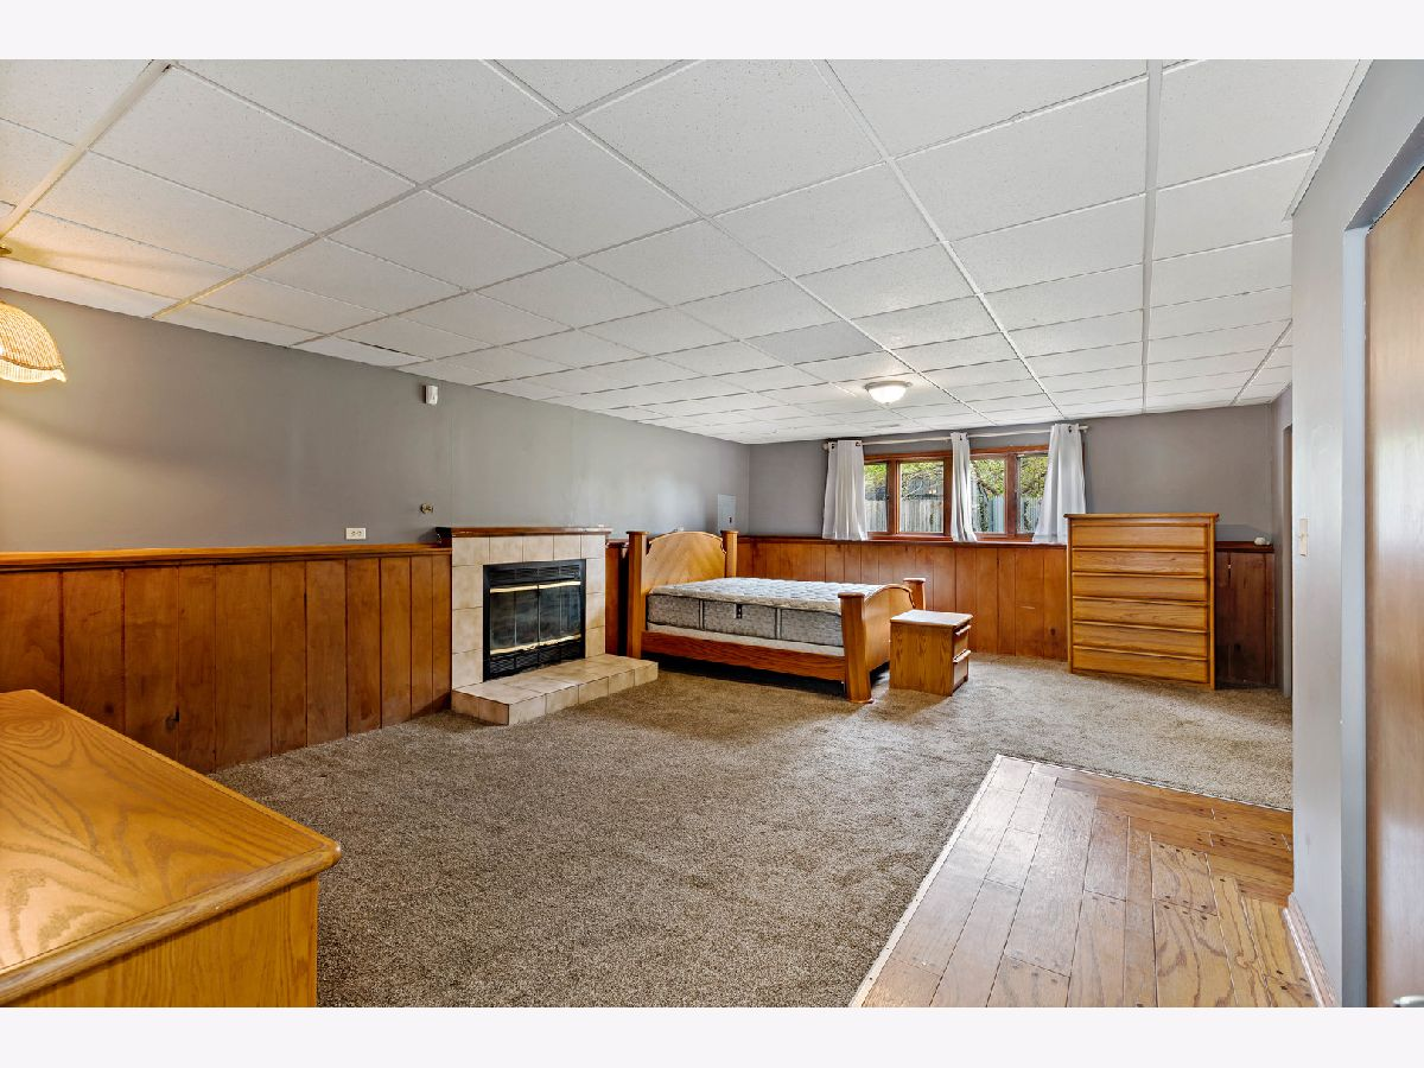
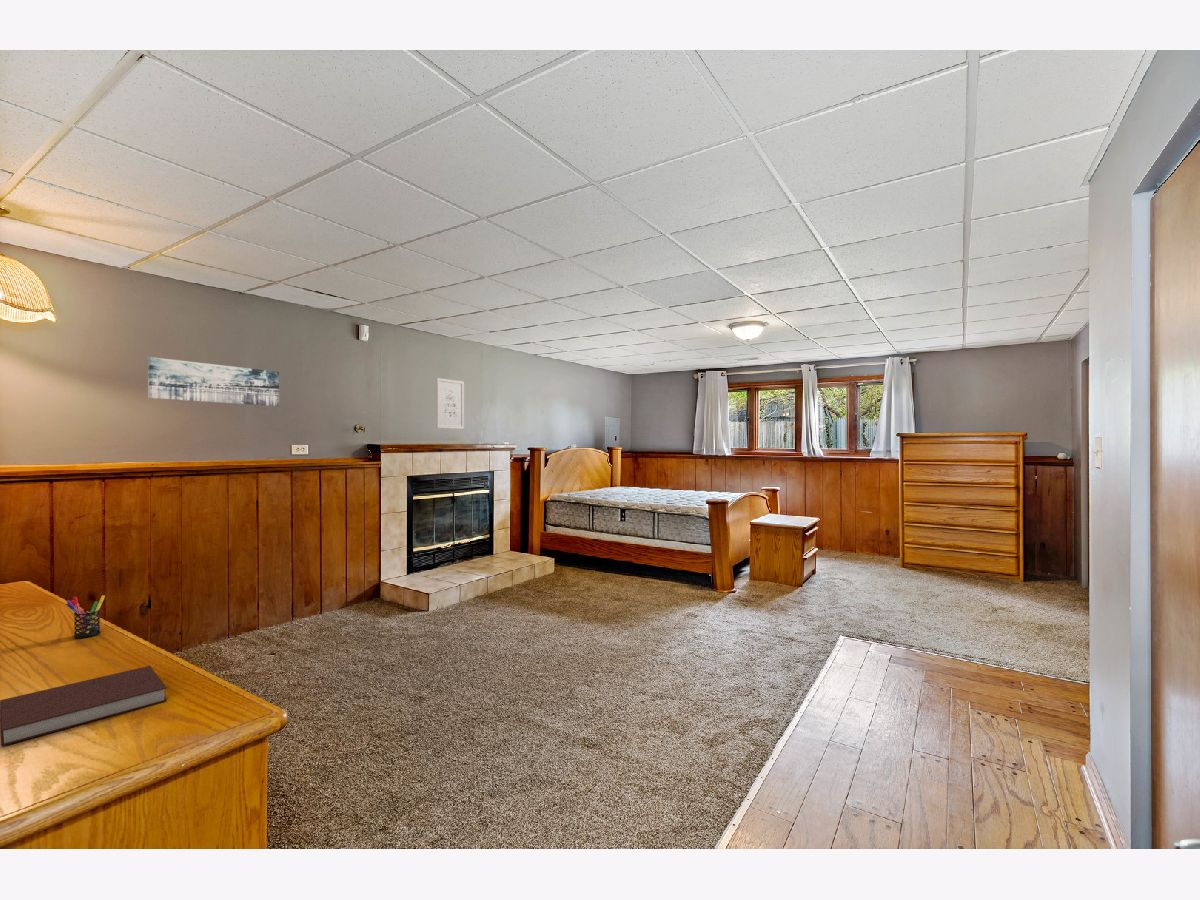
+ wall art [435,377,465,430]
+ pen holder [65,594,106,639]
+ wall art [147,356,280,407]
+ notebook [0,665,168,747]
